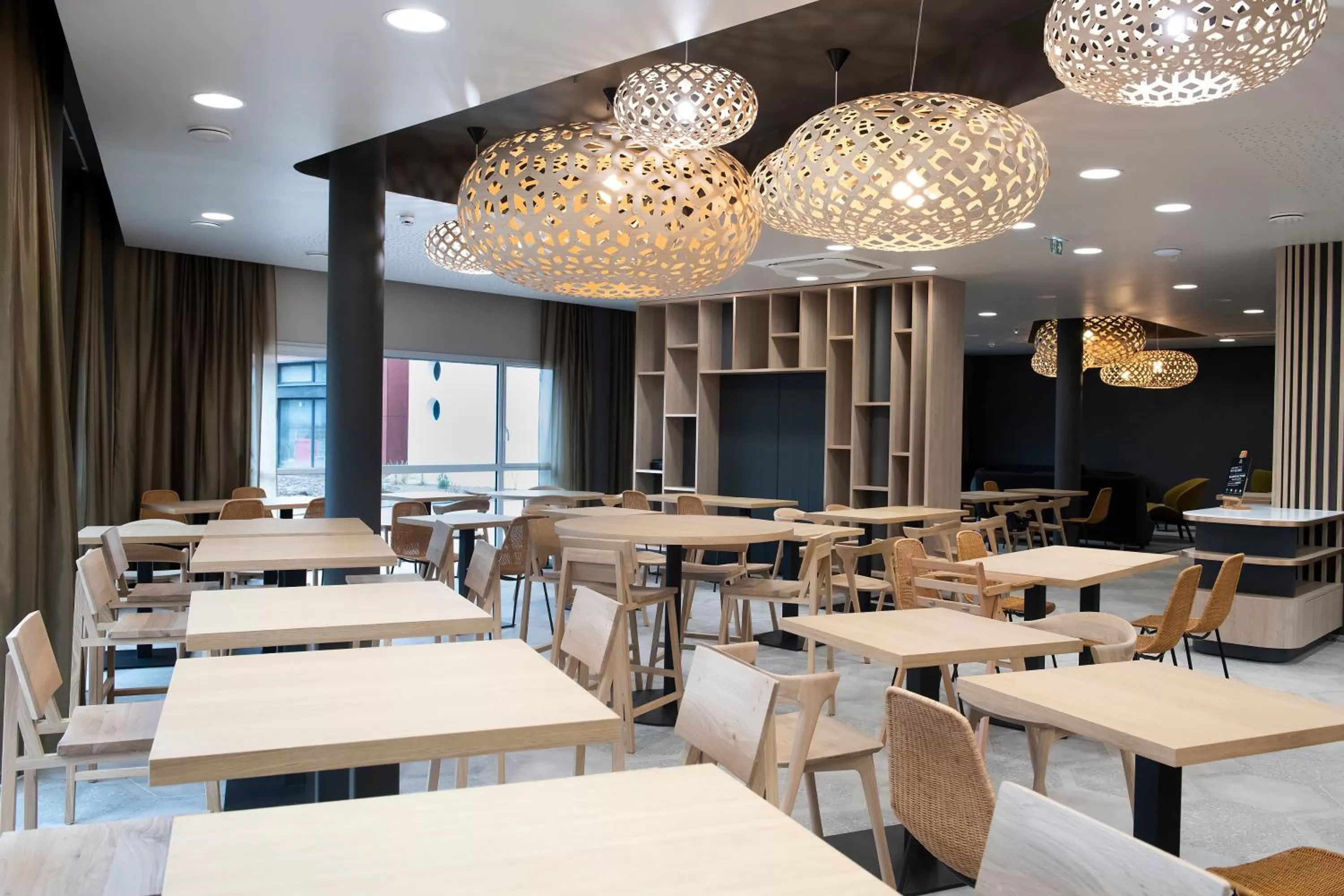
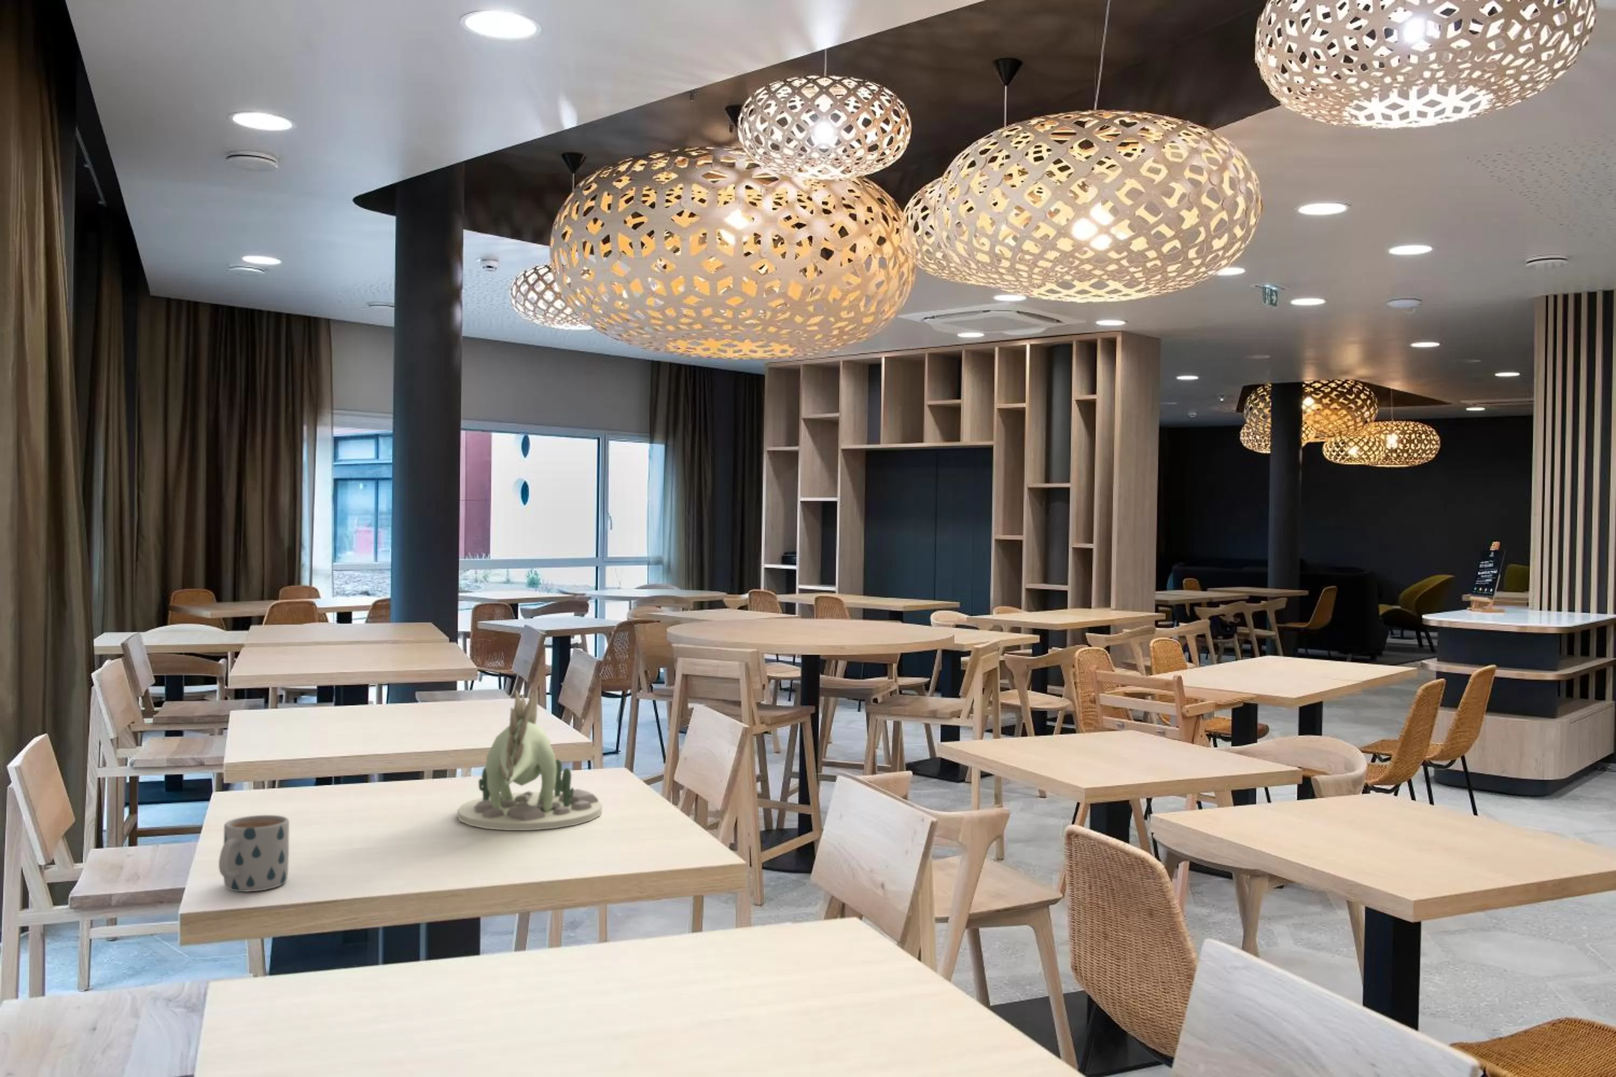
+ toy dinosaur [457,689,602,831]
+ mug [218,814,290,892]
